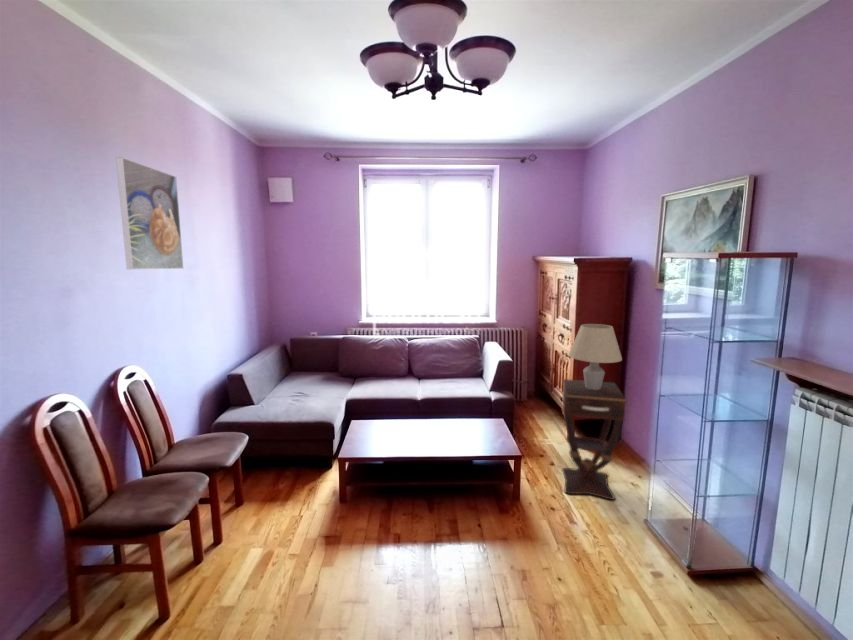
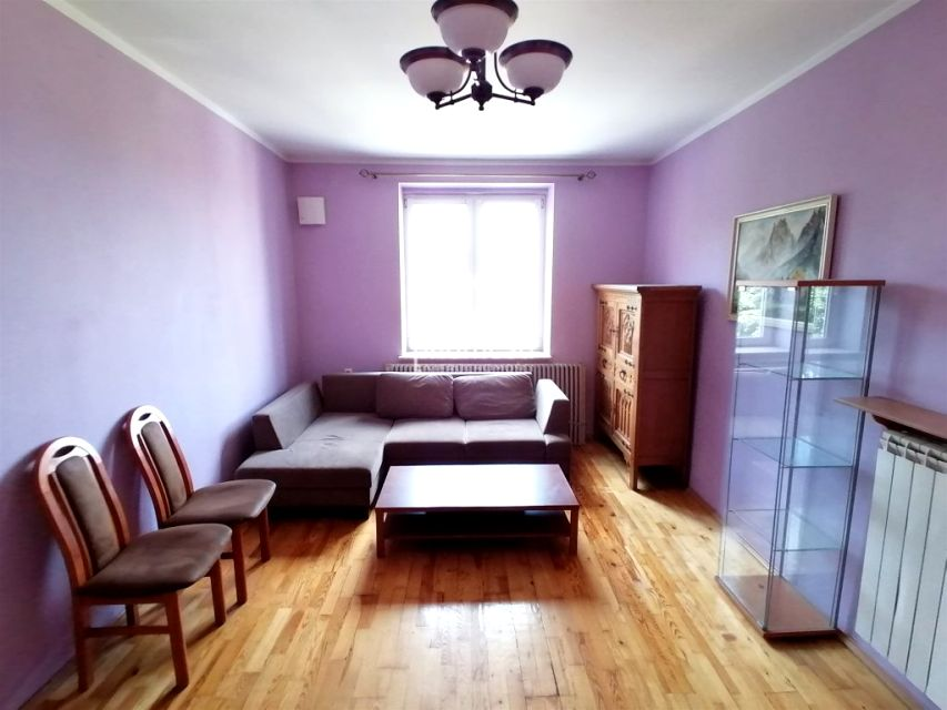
- table lamp [568,323,623,390]
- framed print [115,156,184,270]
- side table [561,378,627,501]
